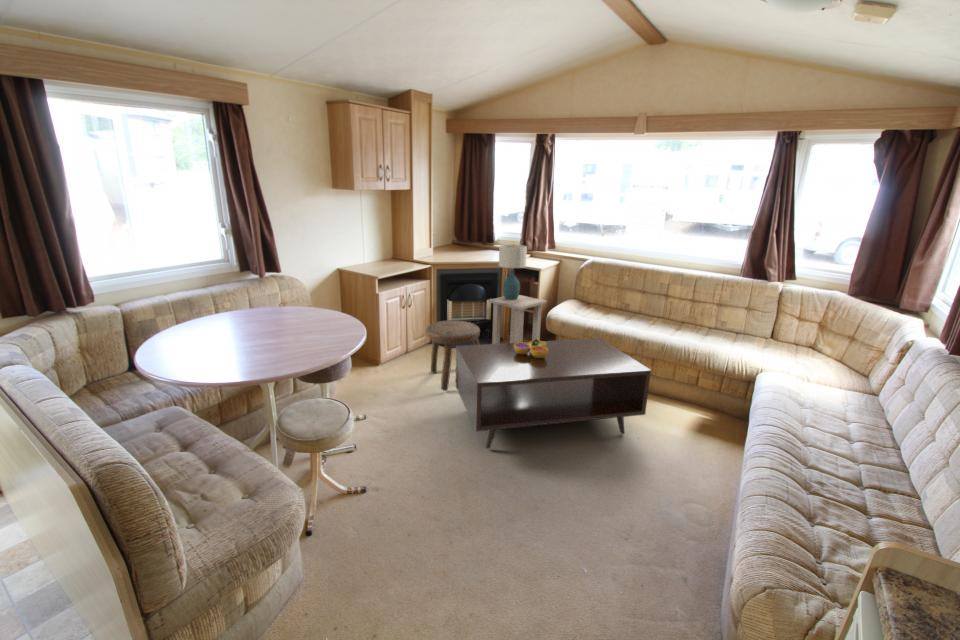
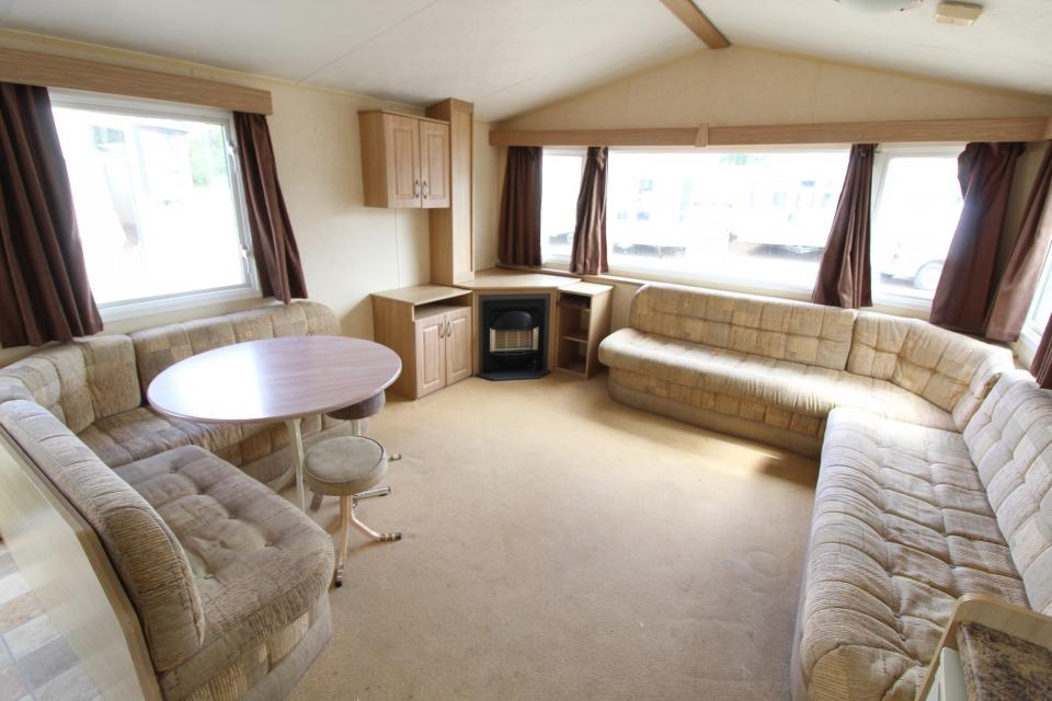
- decorative bowl [514,339,548,358]
- stool [425,320,481,392]
- side table [488,294,548,344]
- table lamp [498,243,528,300]
- coffee table [455,337,652,449]
